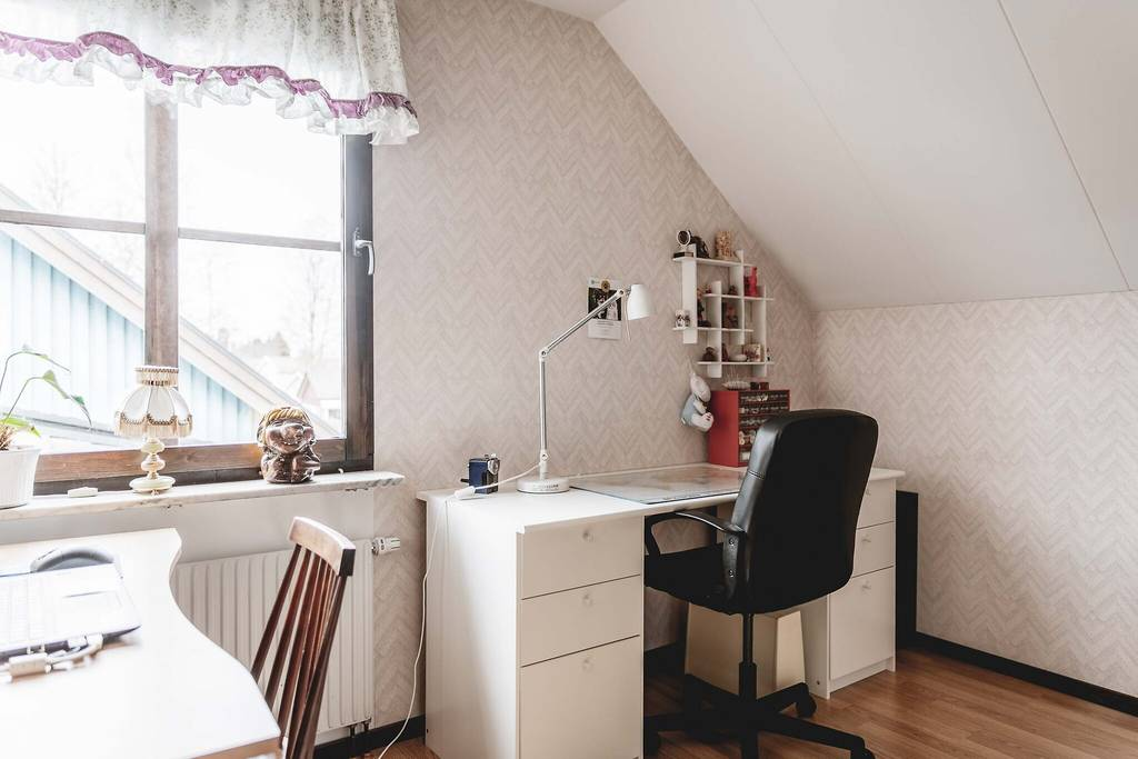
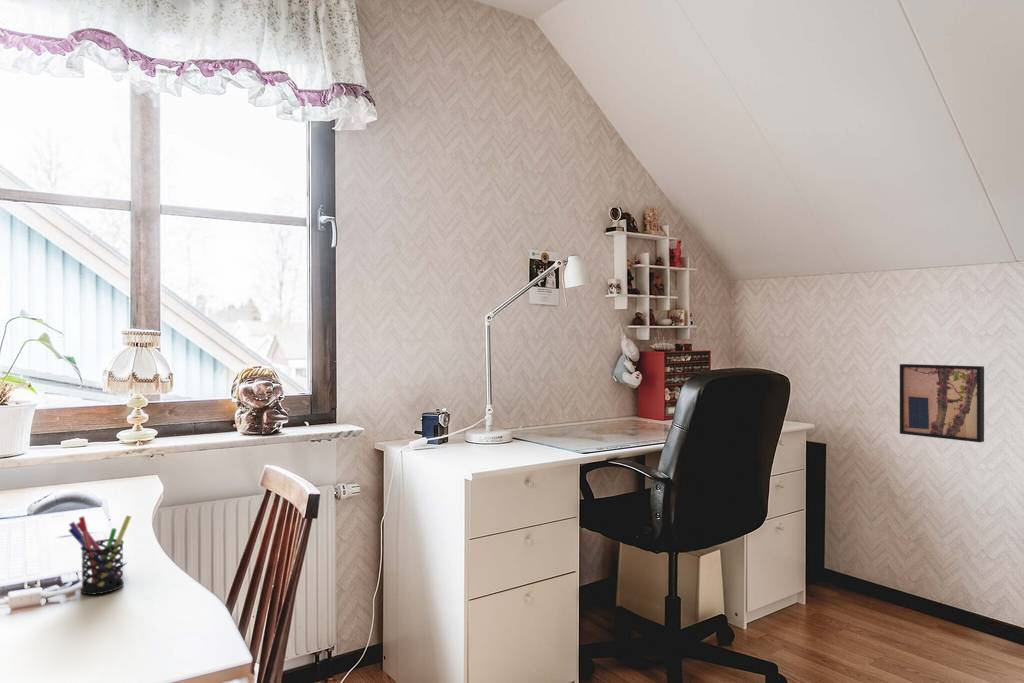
+ wall art [899,363,985,443]
+ pen holder [67,515,132,596]
